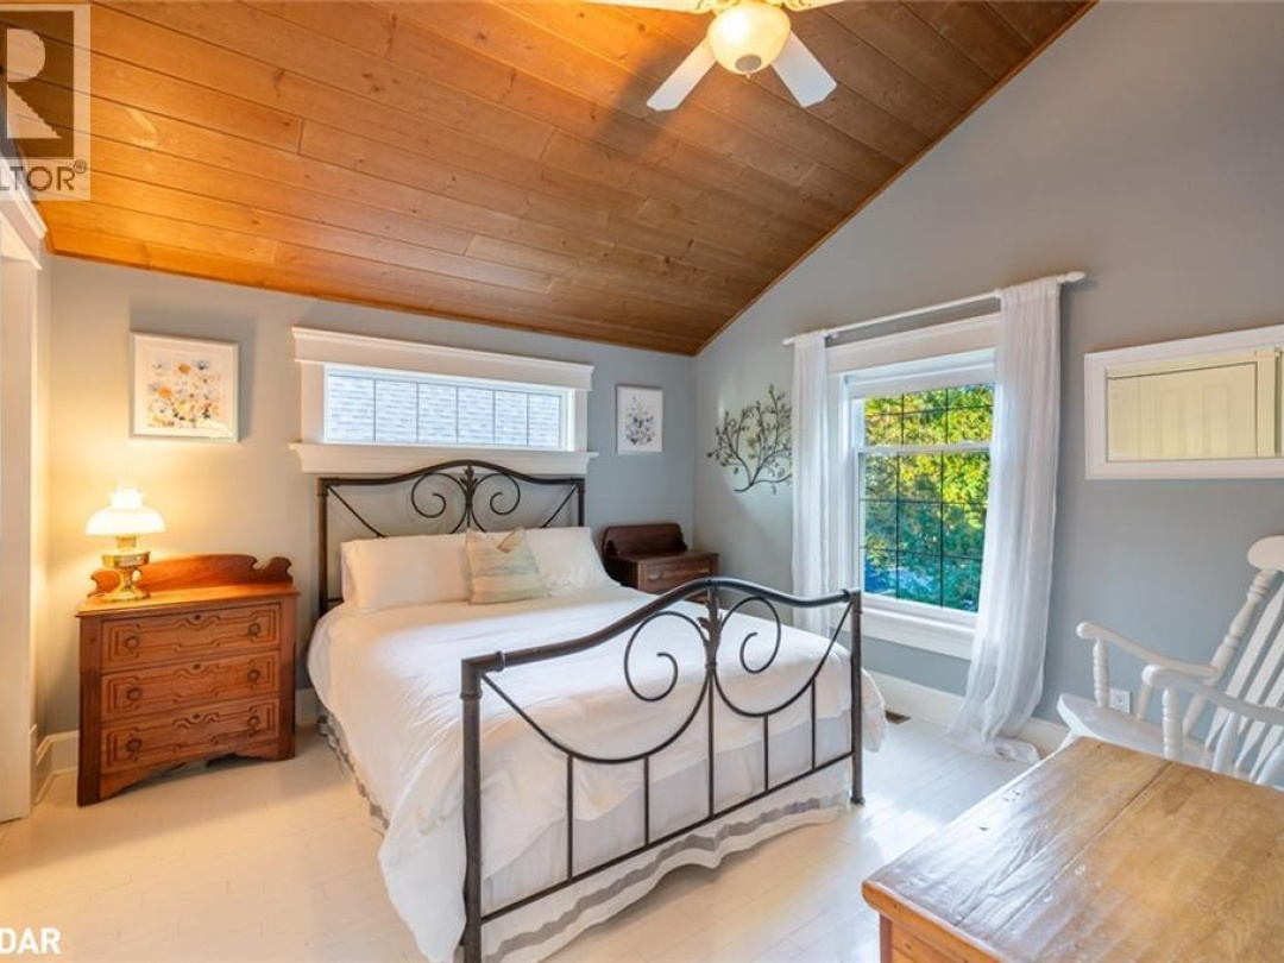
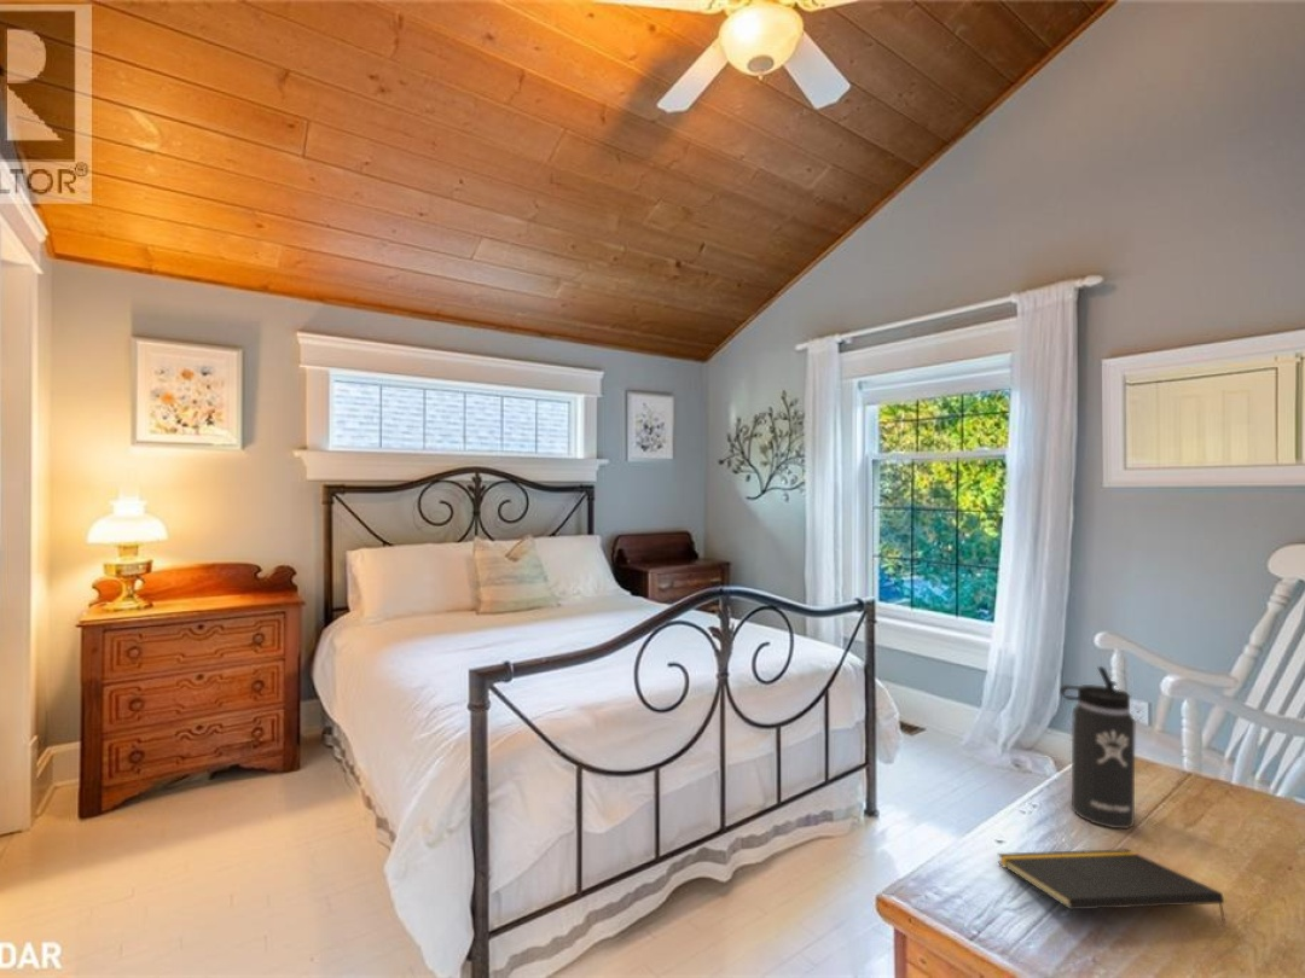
+ notepad [996,848,1228,926]
+ thermos bottle [1058,665,1137,829]
